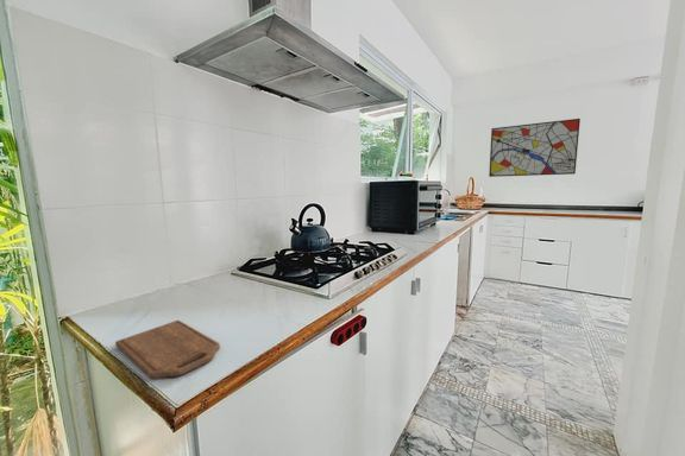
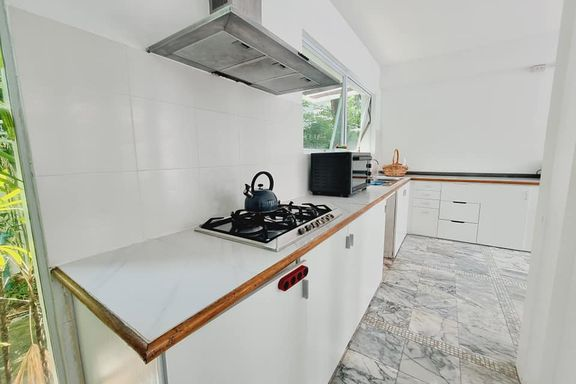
- cutting board [114,319,221,380]
- wall art [488,118,582,178]
